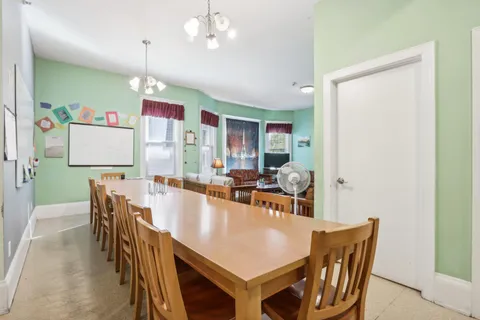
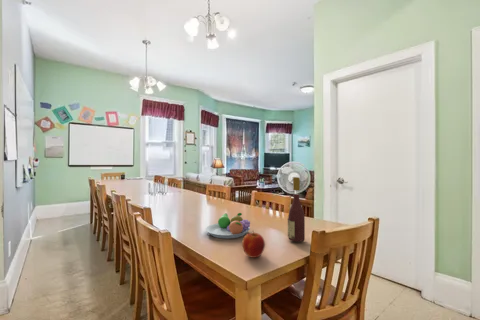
+ apple [241,229,266,259]
+ fruit bowl [205,212,251,239]
+ wine bottle [287,176,306,243]
